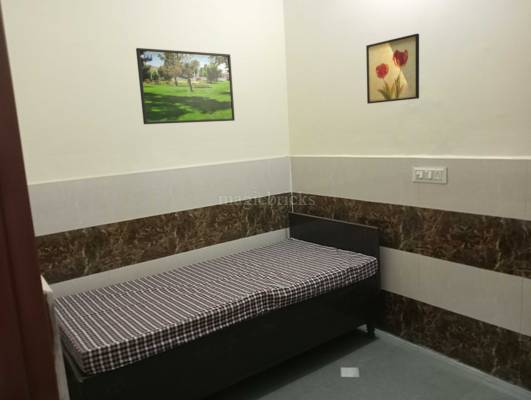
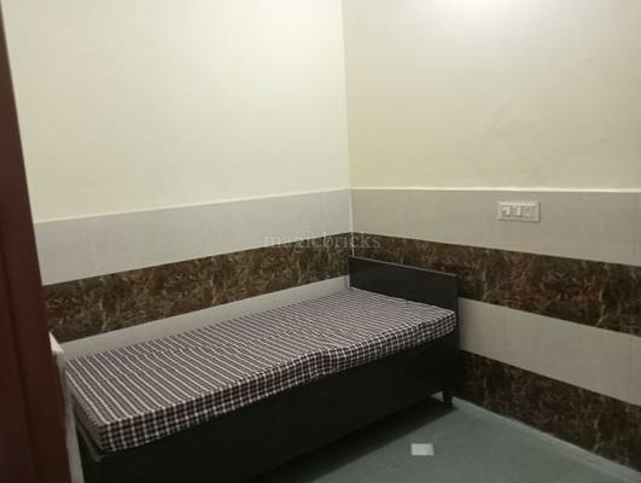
- wall art [365,33,420,104]
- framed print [135,47,236,125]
